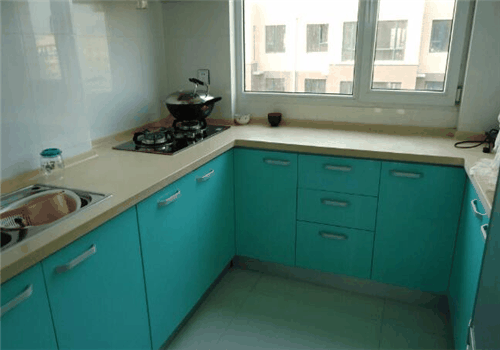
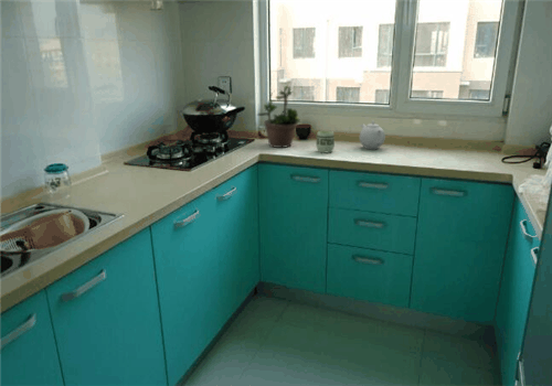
+ teapot [359,119,386,150]
+ cup [315,130,336,153]
+ potted plant [256,85,302,149]
